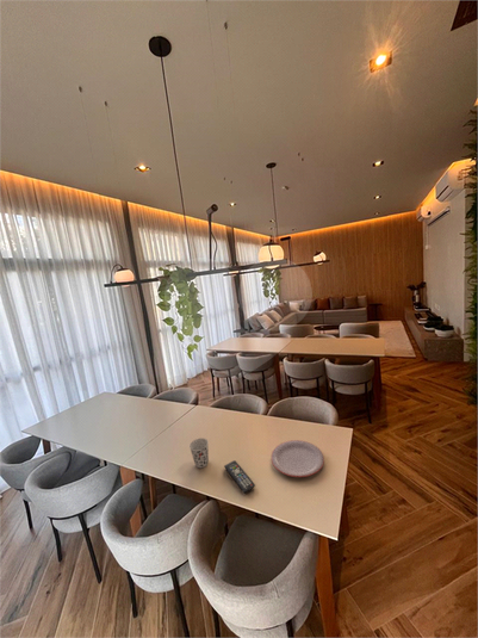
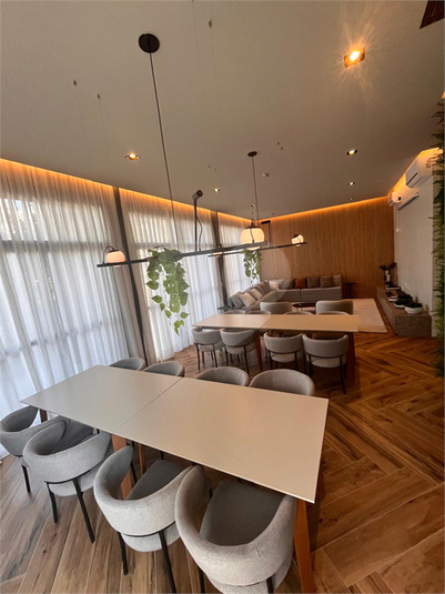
- cup [188,436,210,469]
- remote control [223,459,256,494]
- plate [271,439,325,478]
